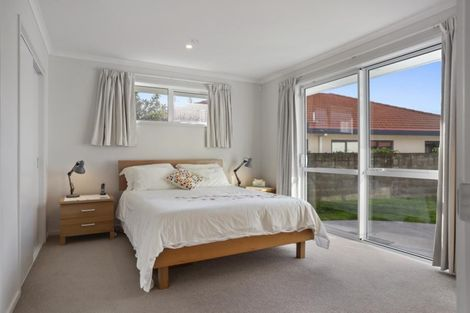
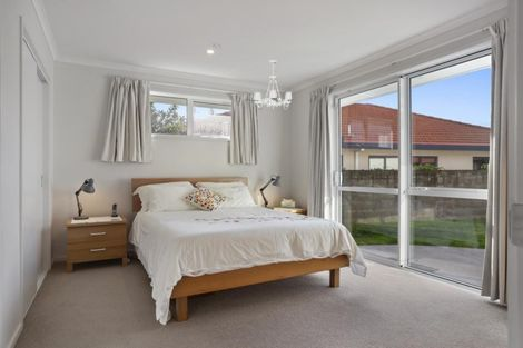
+ chandelier [253,59,294,112]
